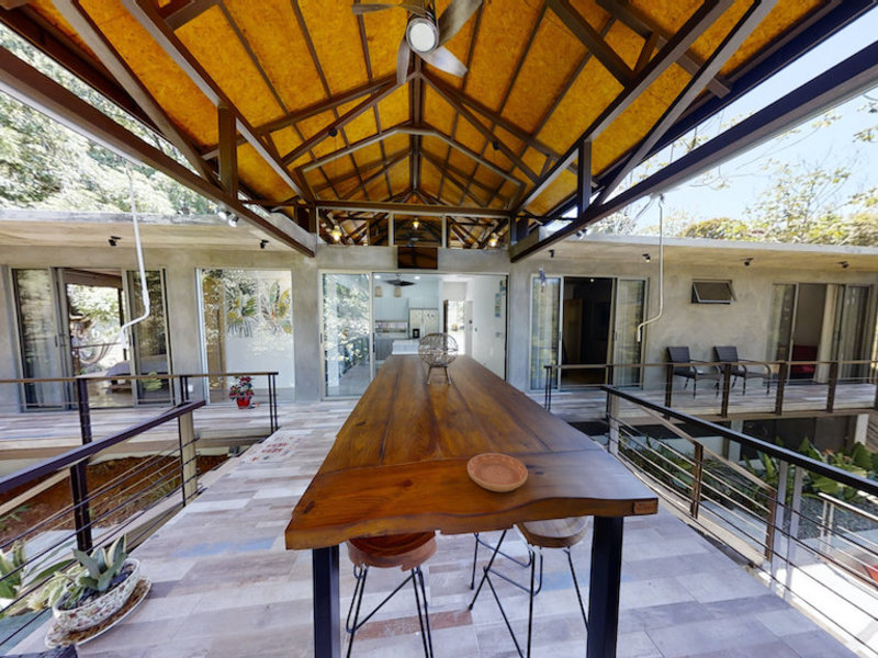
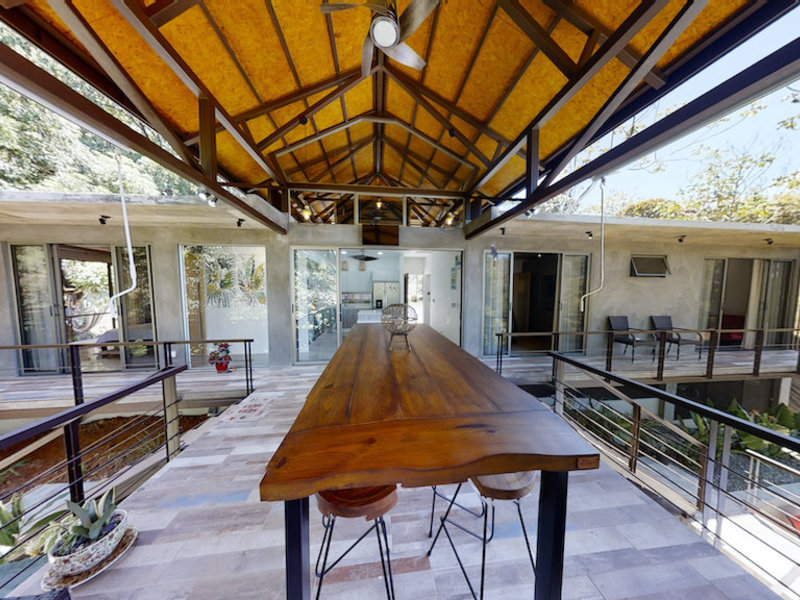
- saucer [466,452,529,492]
